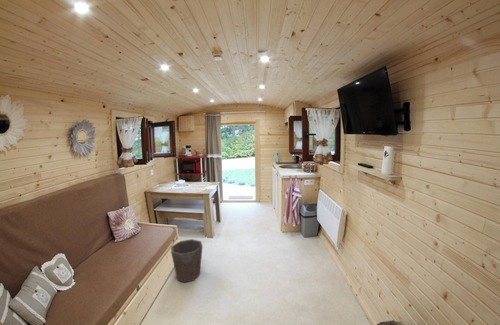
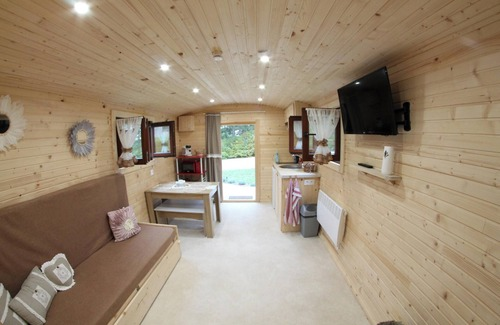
- waste bin [170,238,204,284]
